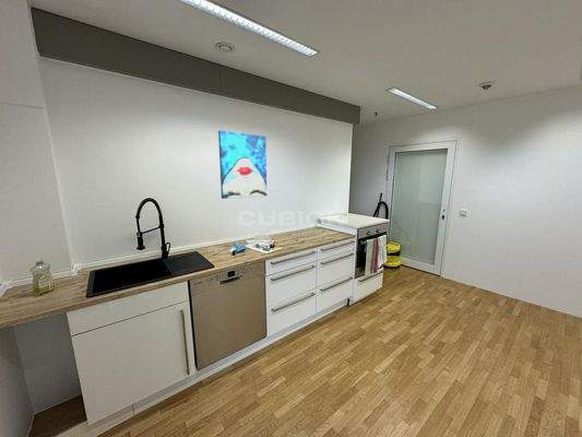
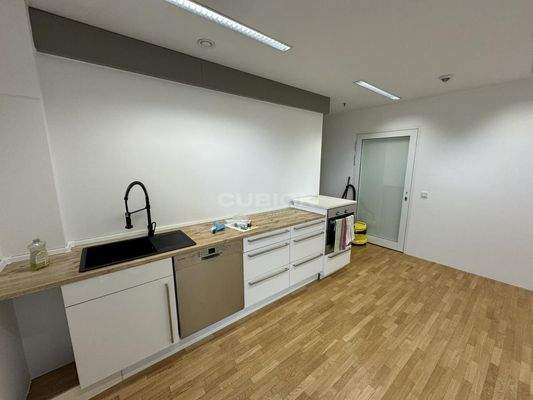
- wall art [217,129,268,200]
